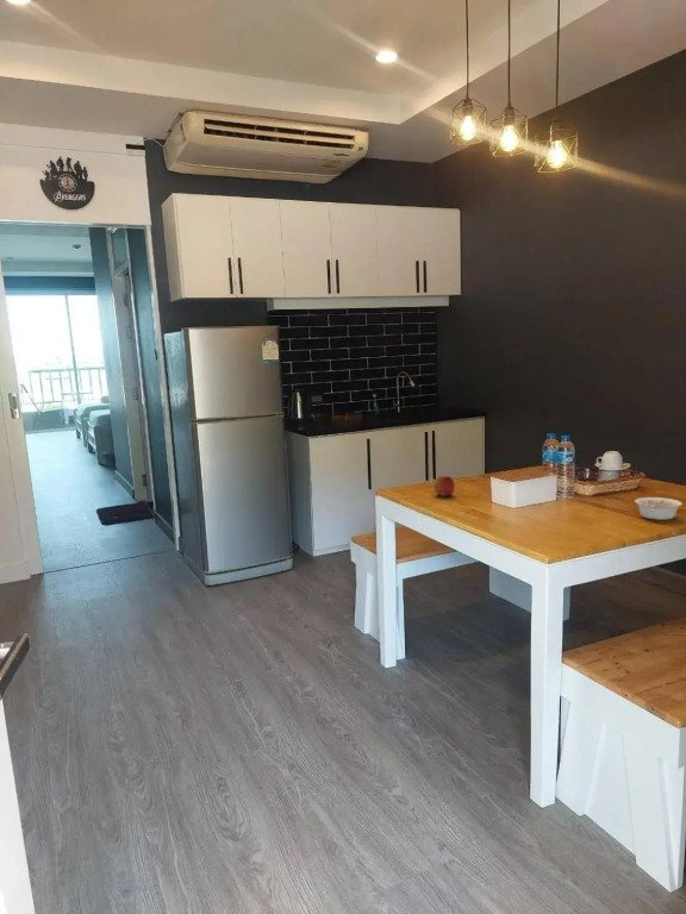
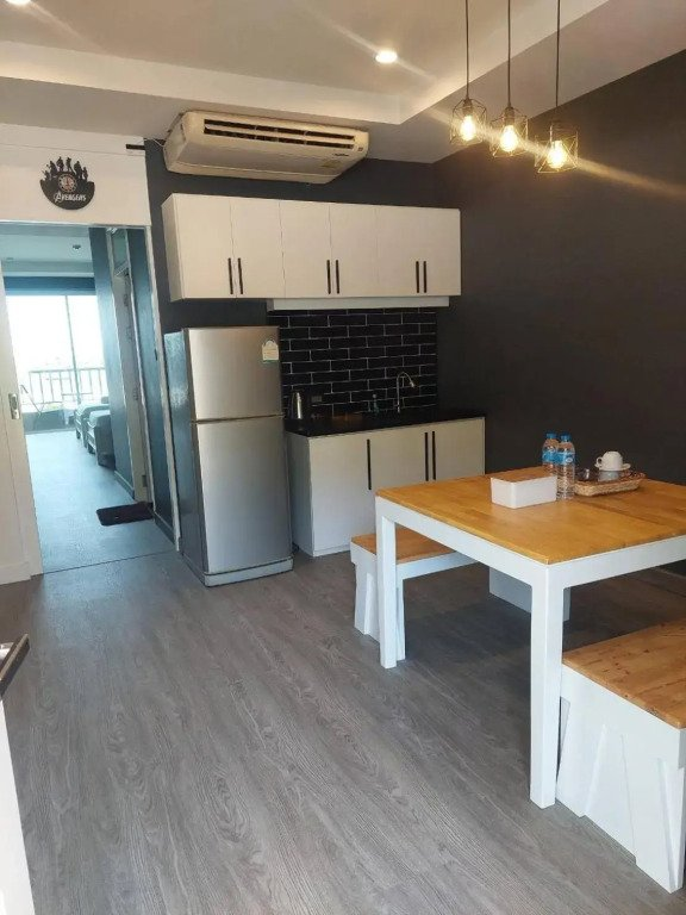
- legume [634,496,684,521]
- fruit [434,475,456,497]
